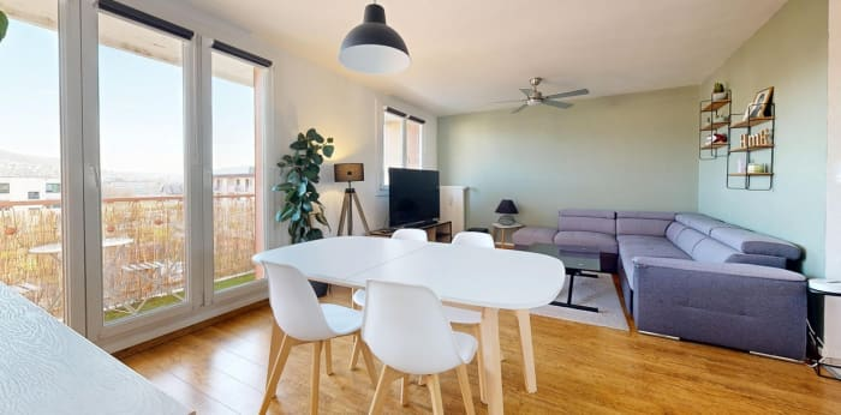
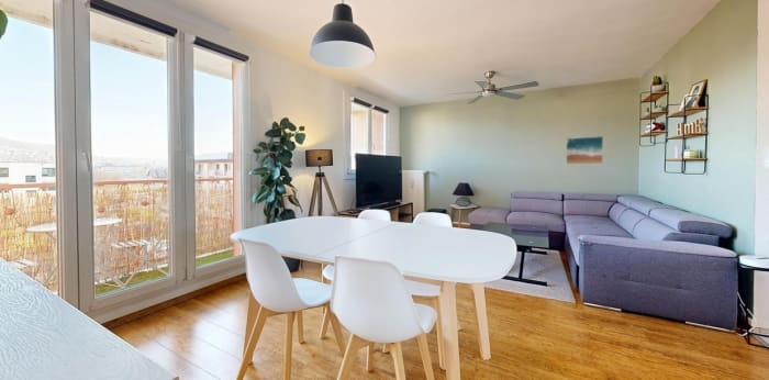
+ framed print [565,135,604,166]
